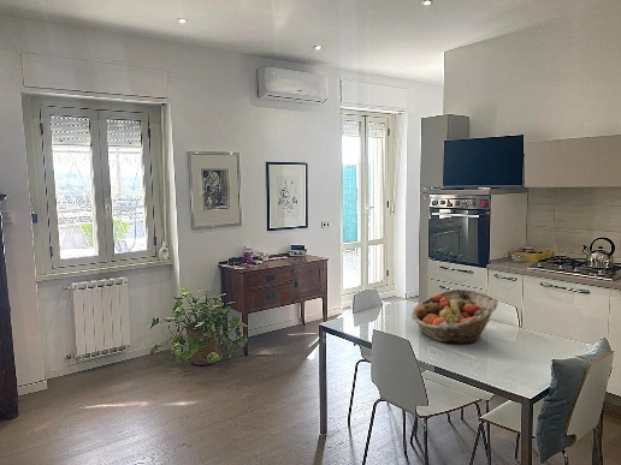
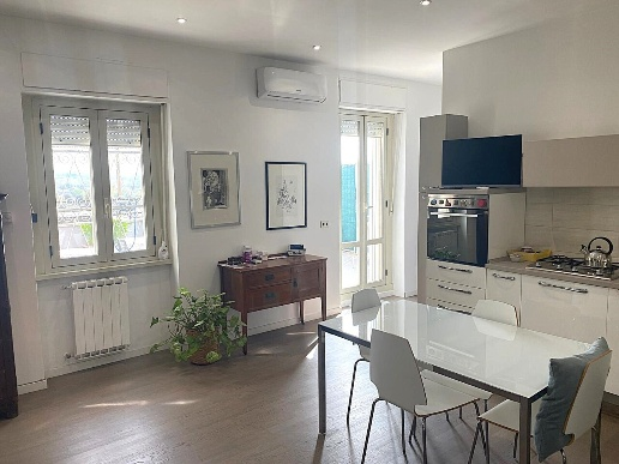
- fruit basket [410,288,499,345]
